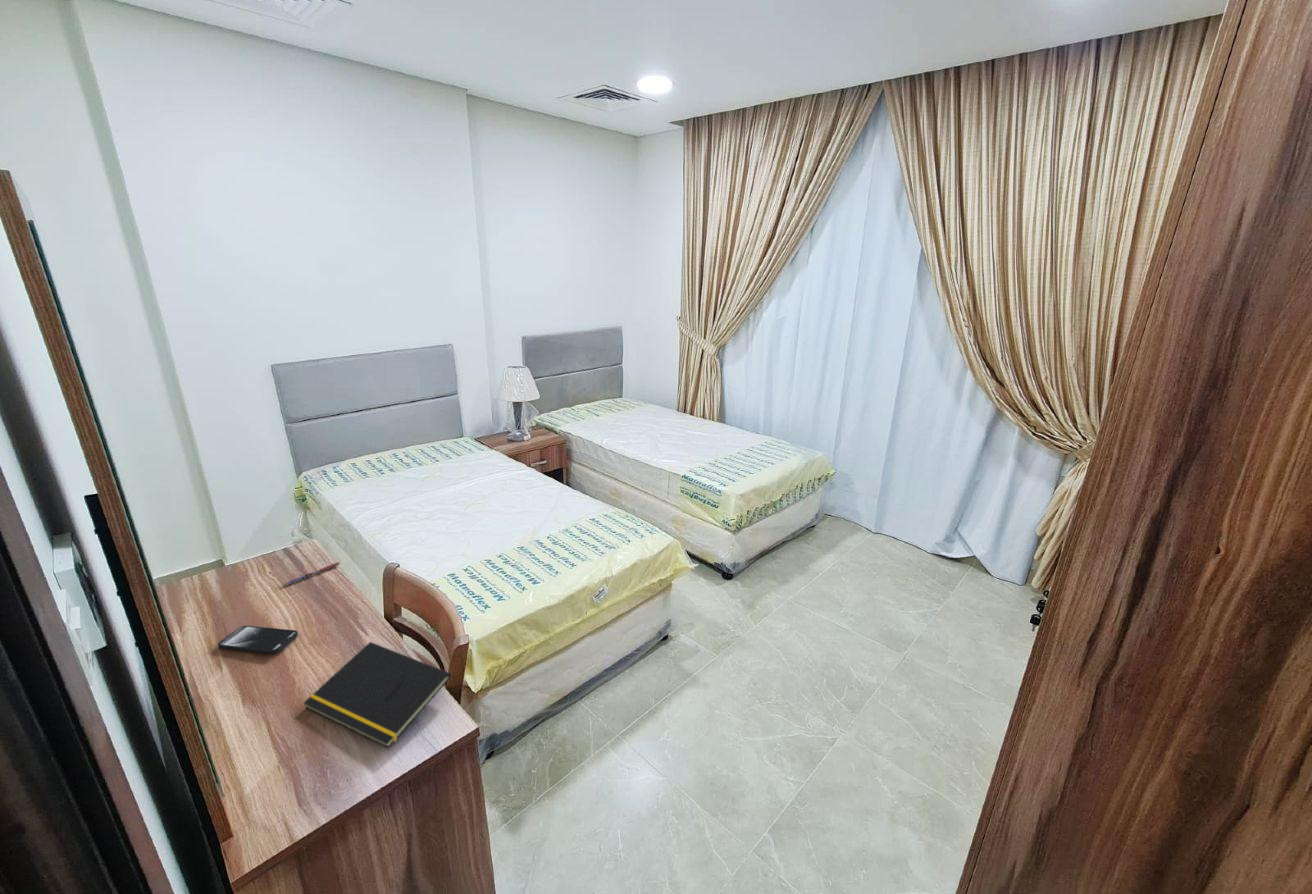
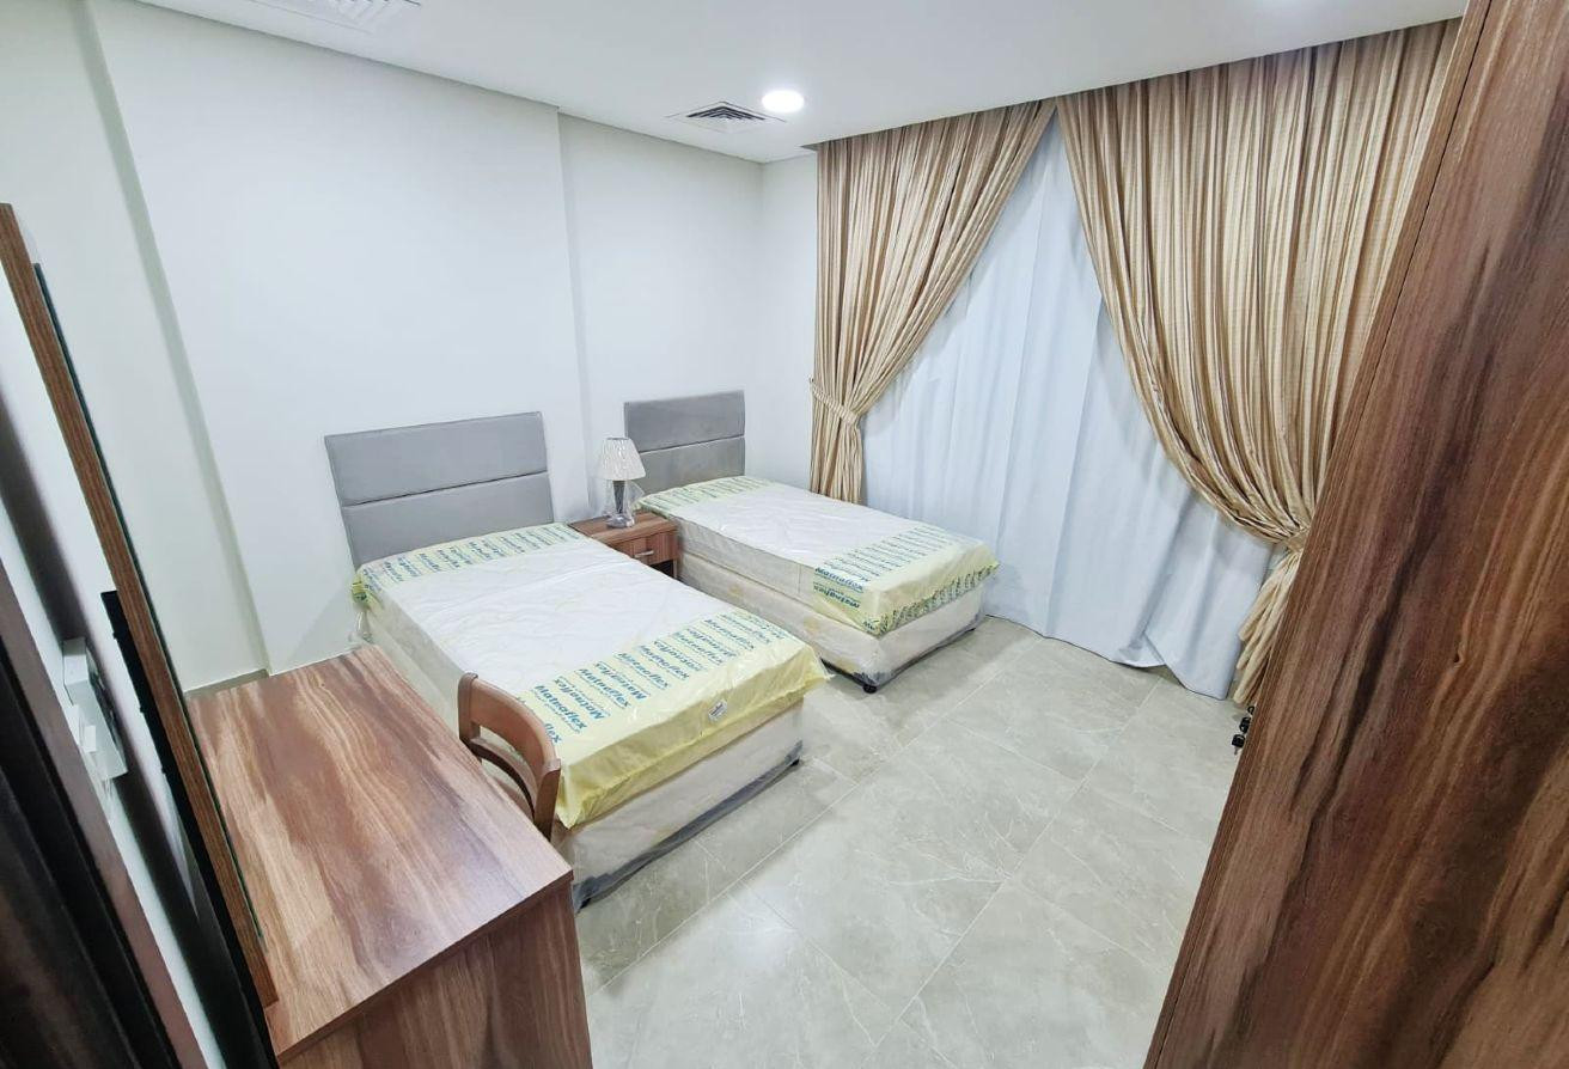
- smartphone [217,625,299,655]
- notepad [302,641,452,749]
- pen [282,561,341,587]
